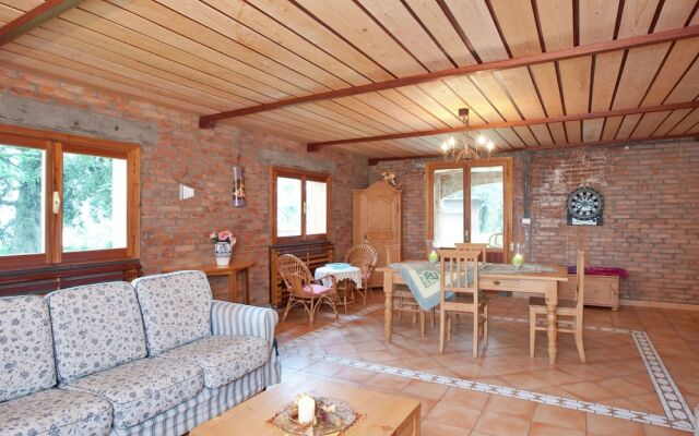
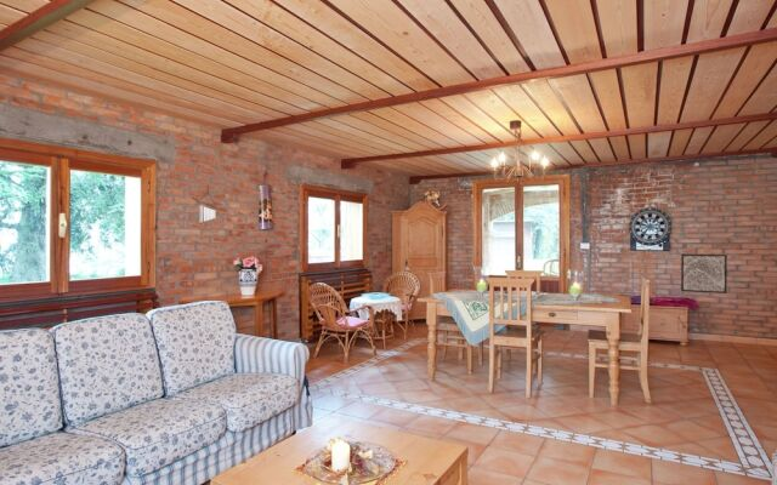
+ wall art [680,253,728,295]
